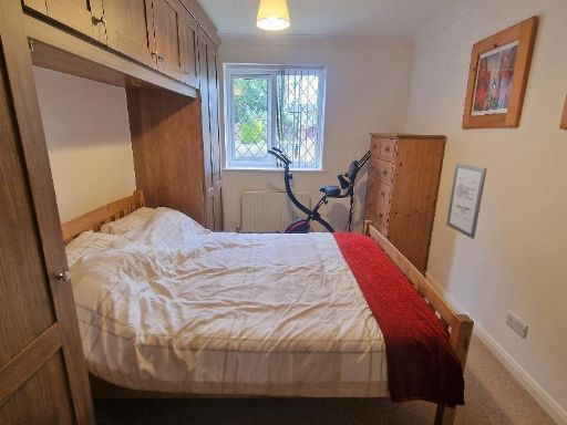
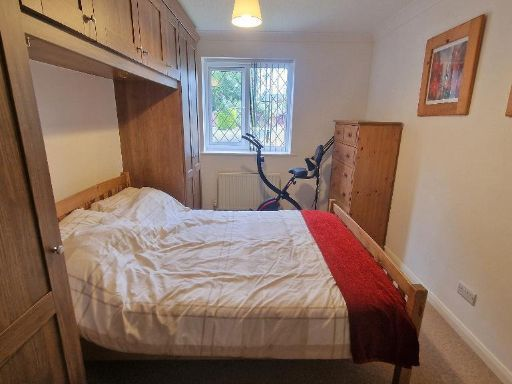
- wall art [445,163,487,240]
